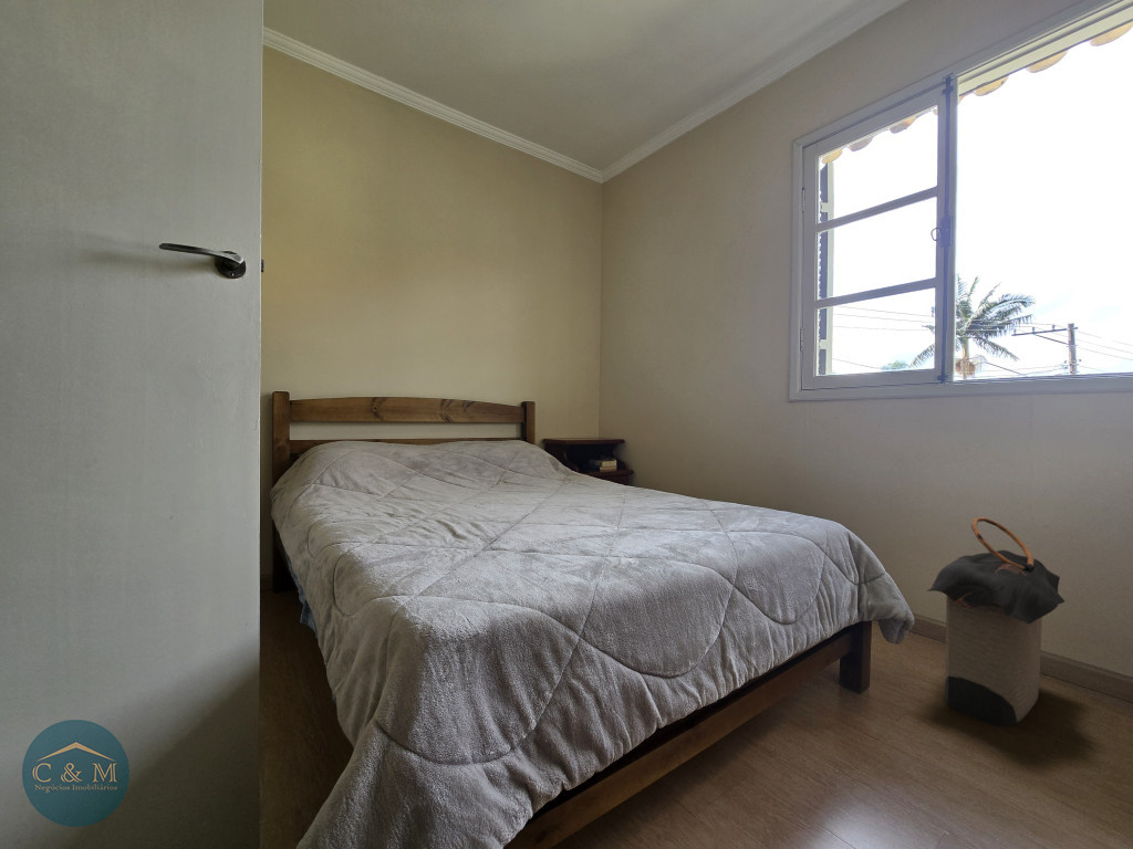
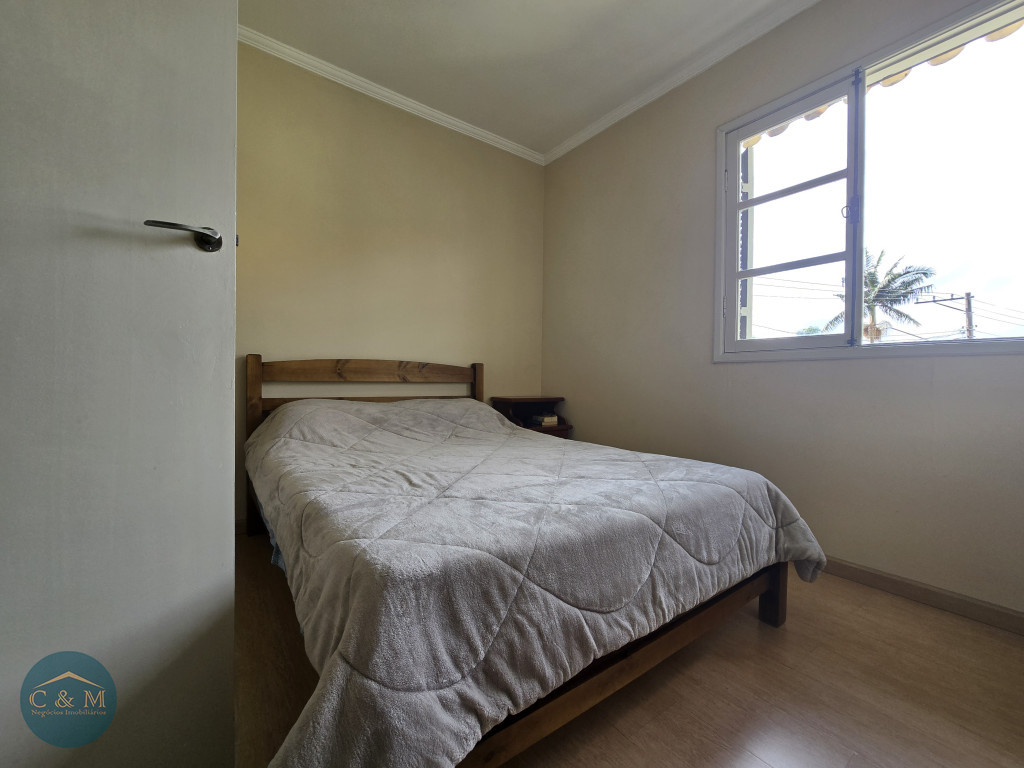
- laundry hamper [926,516,1066,727]
